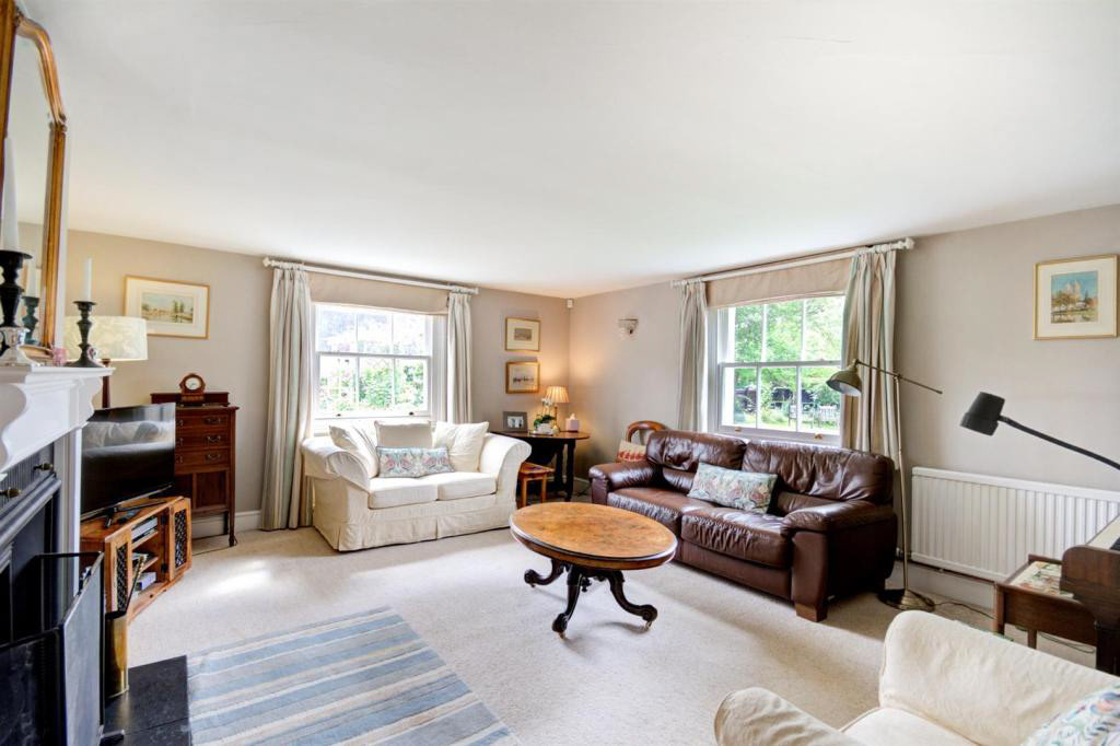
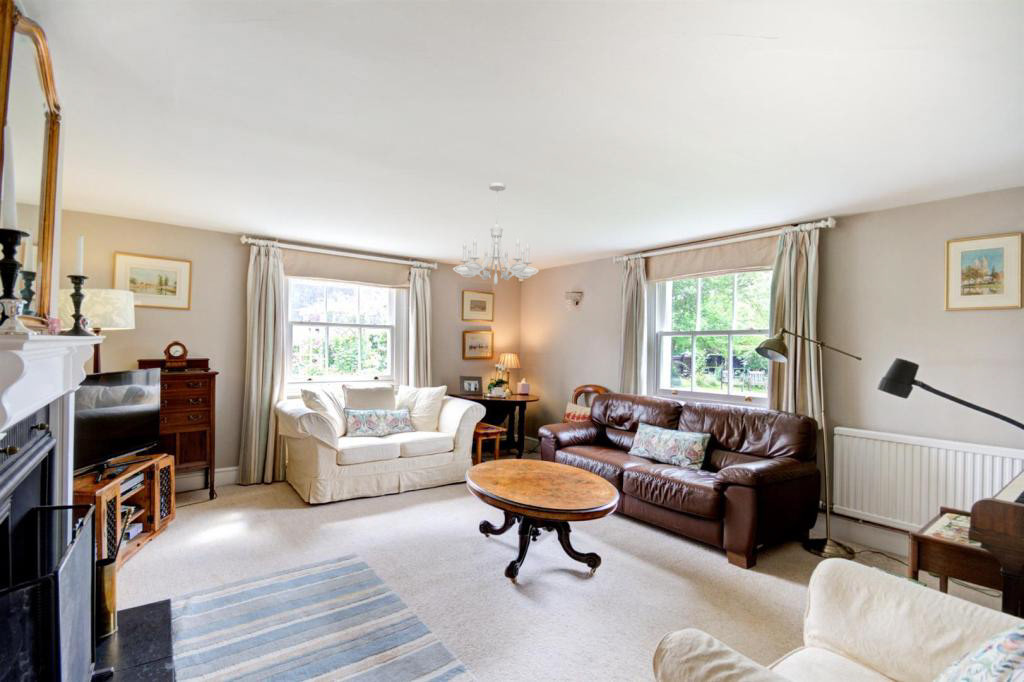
+ chandelier [452,182,540,286]
